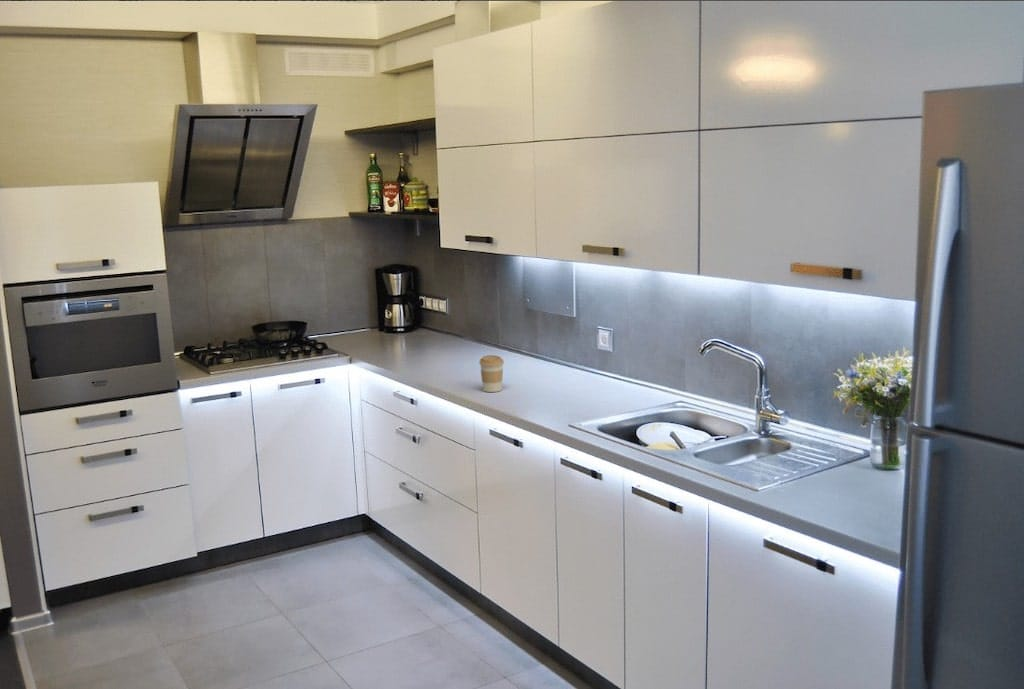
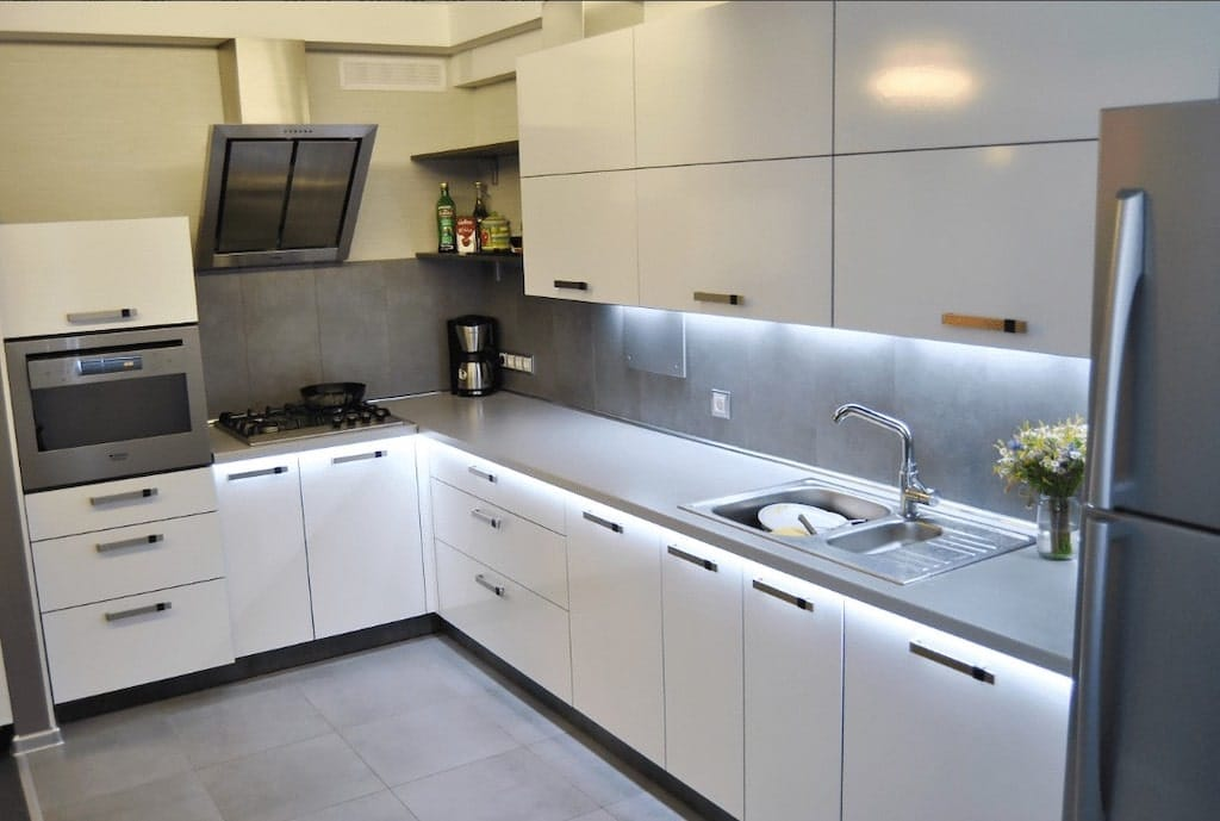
- coffee cup [478,354,505,393]
